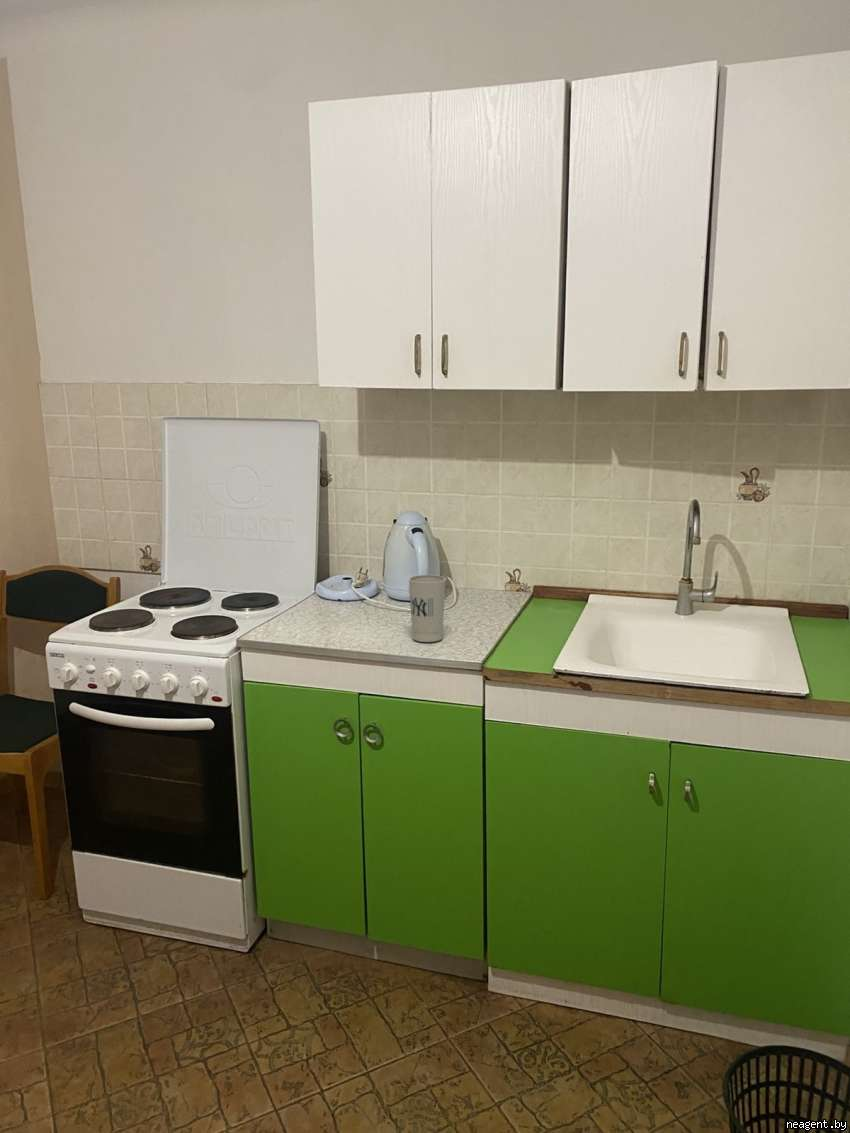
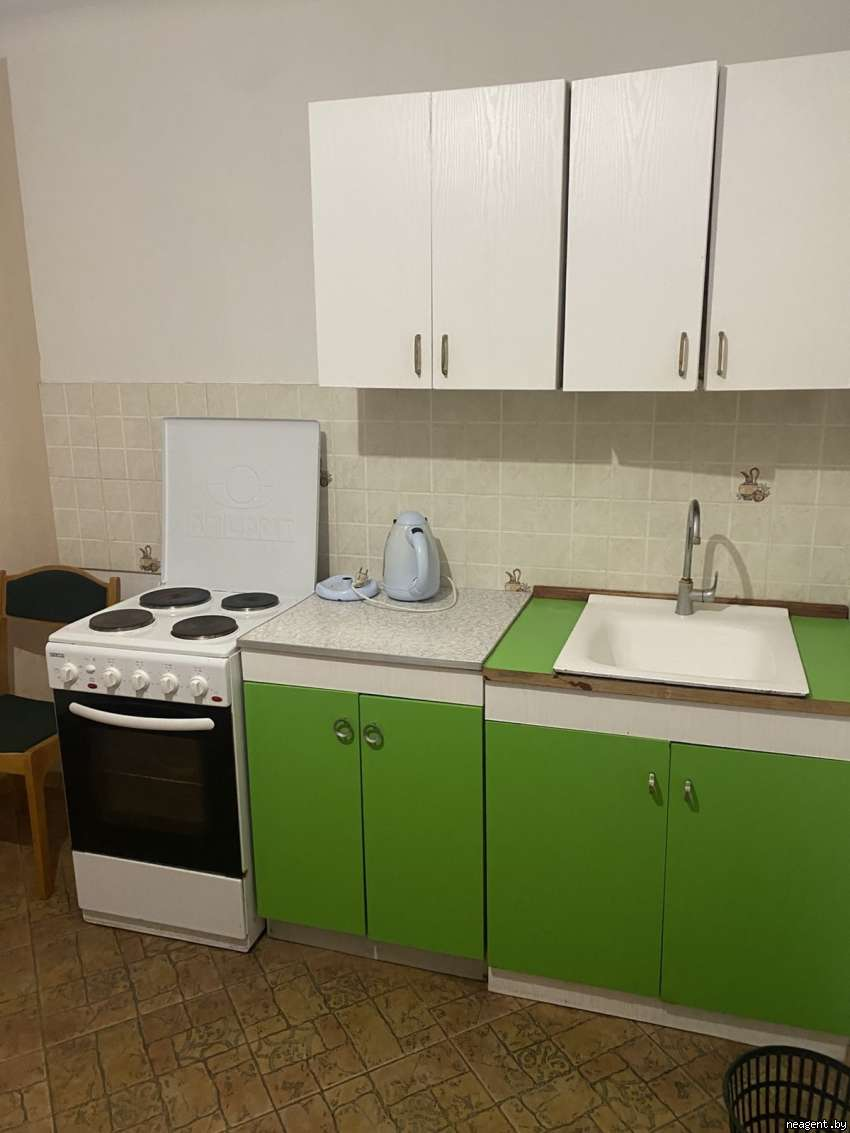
- cup [408,574,447,643]
